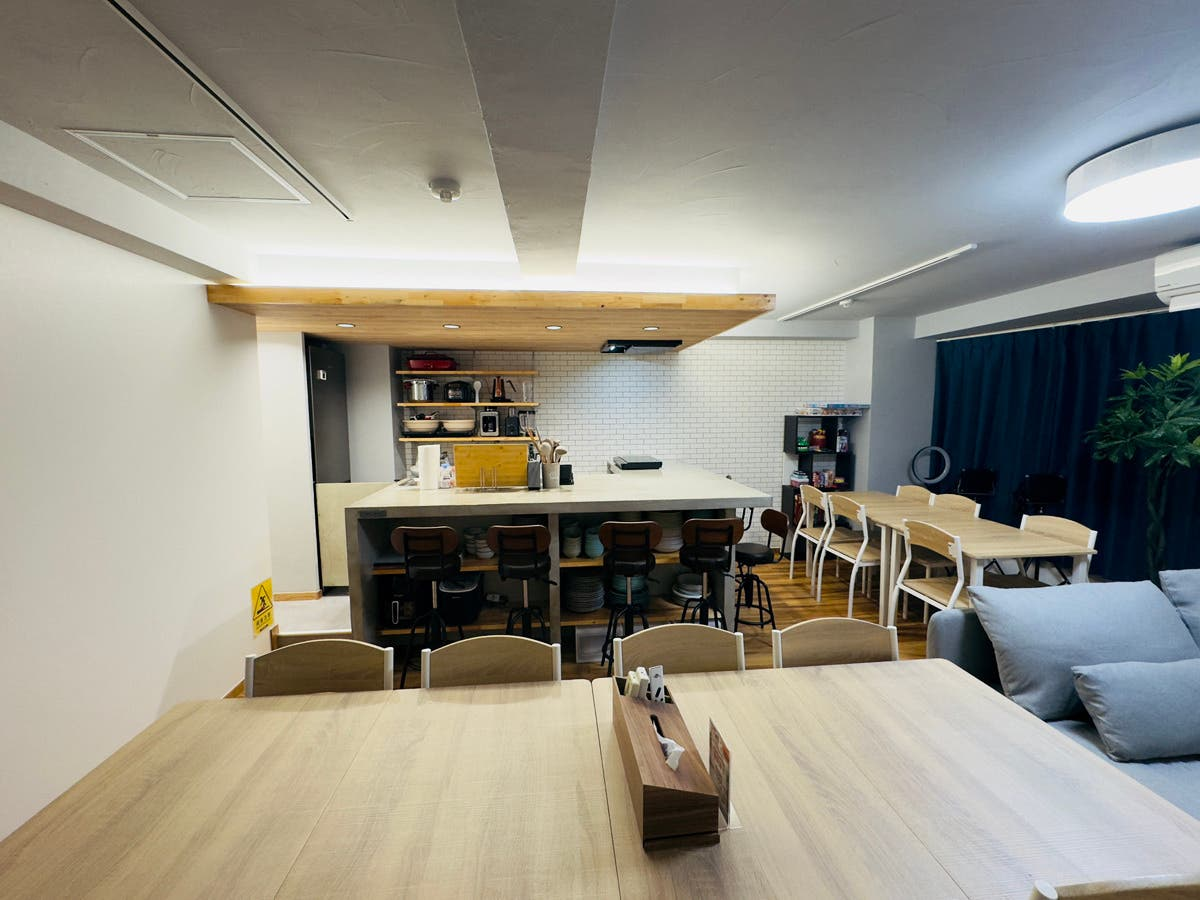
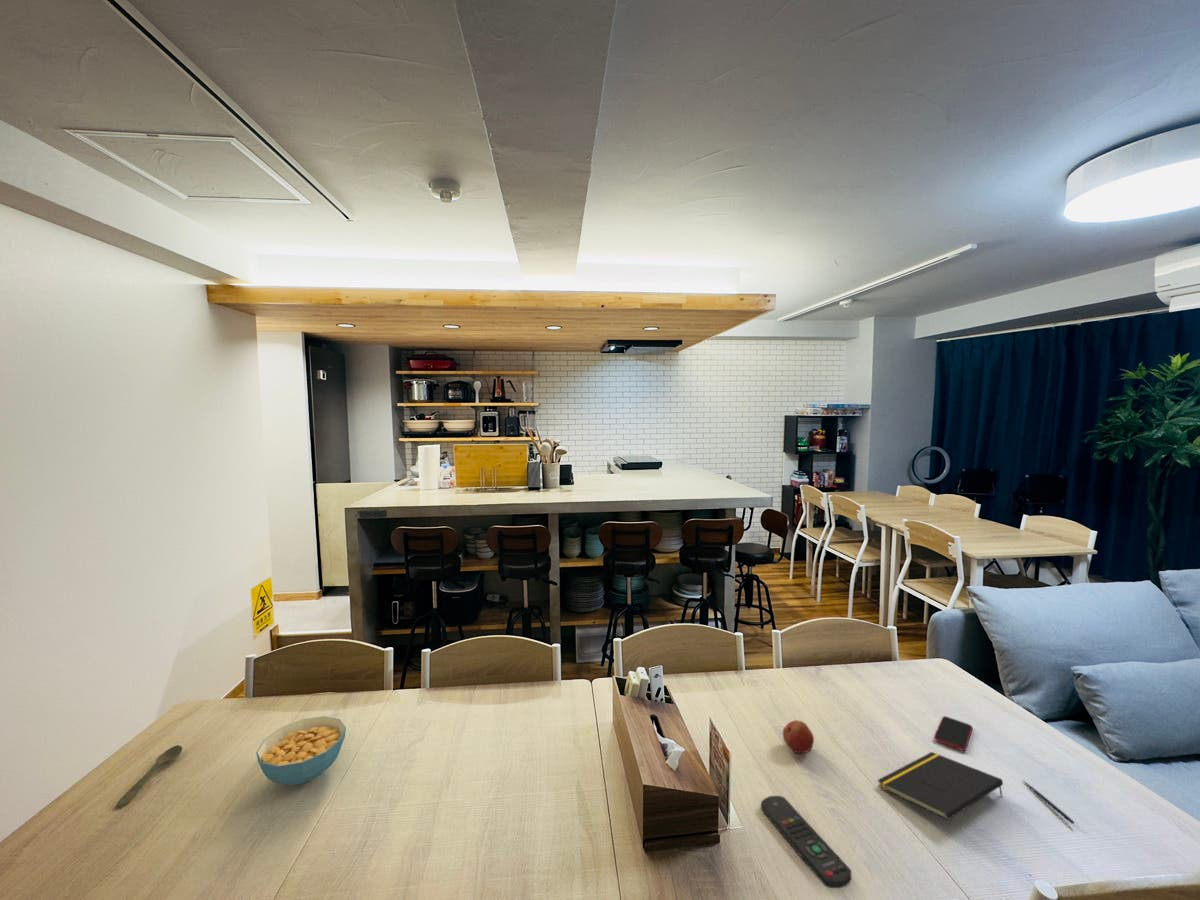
+ pen [1022,780,1075,825]
+ remote control [760,795,852,889]
+ smartphone [933,715,974,752]
+ cereal bowl [255,715,347,787]
+ fruit [782,719,815,754]
+ spoon [115,744,183,808]
+ notepad [876,751,1004,821]
